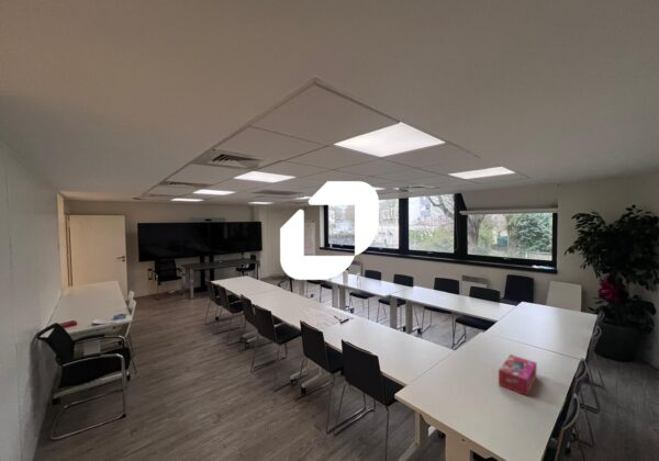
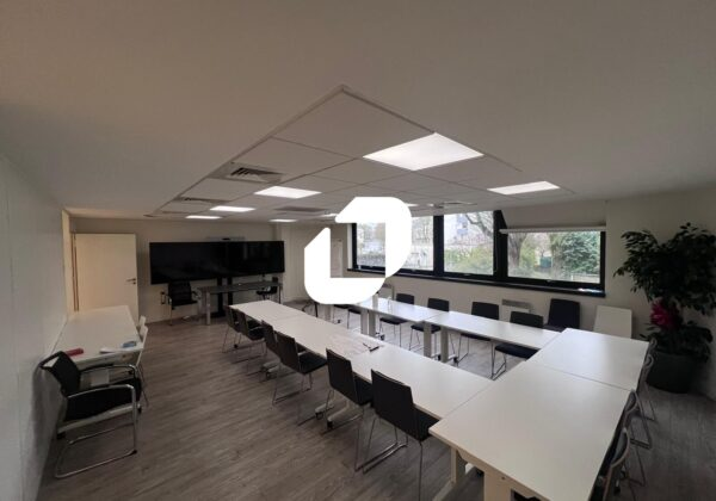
- tissue box [498,353,538,397]
